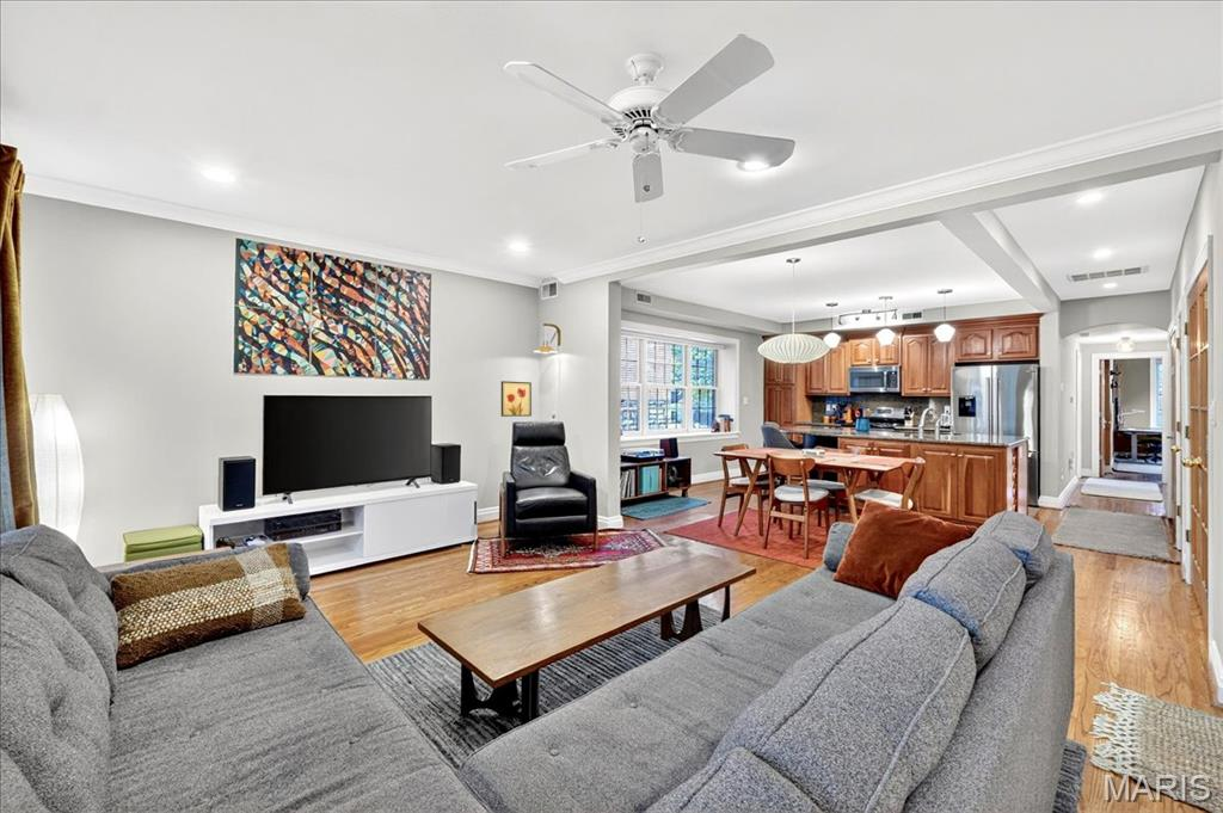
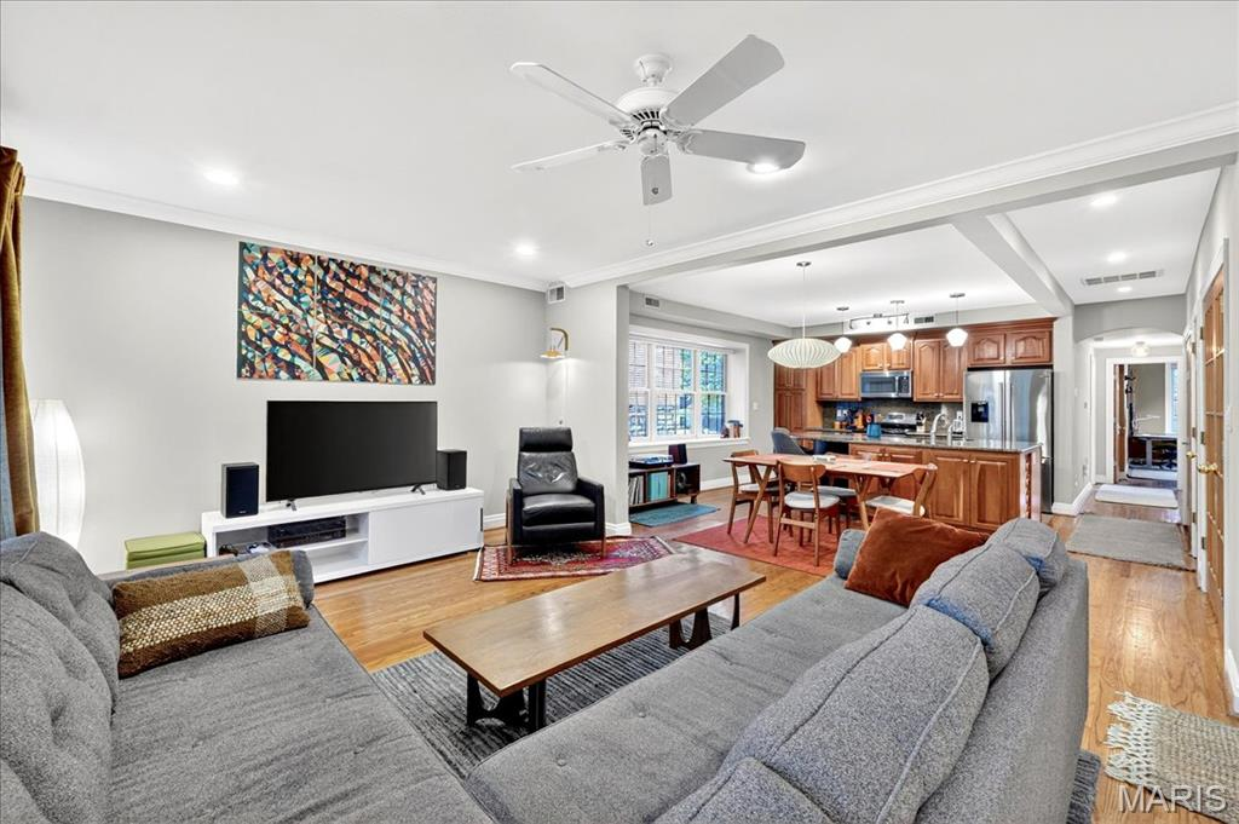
- wall art [500,380,533,418]
